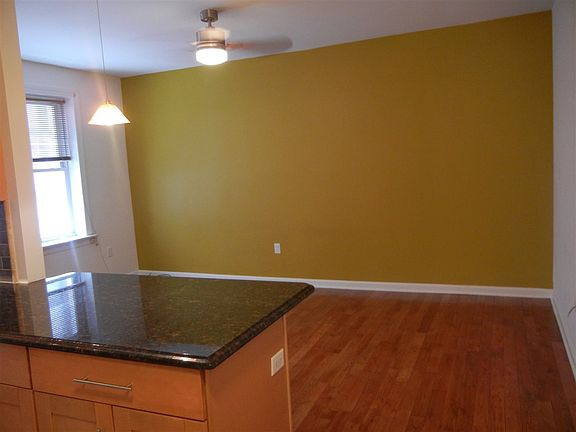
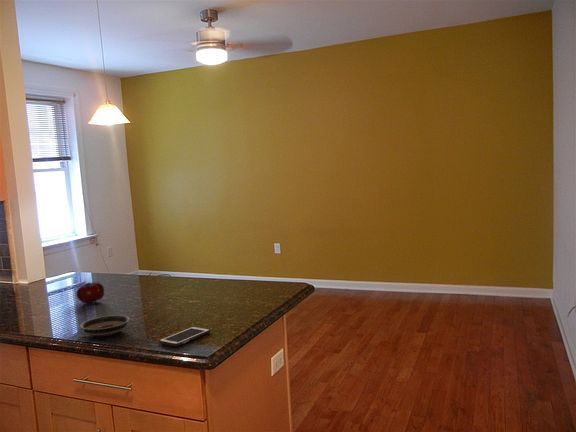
+ saucer [79,314,131,337]
+ apple [75,281,105,304]
+ cell phone [158,326,211,347]
